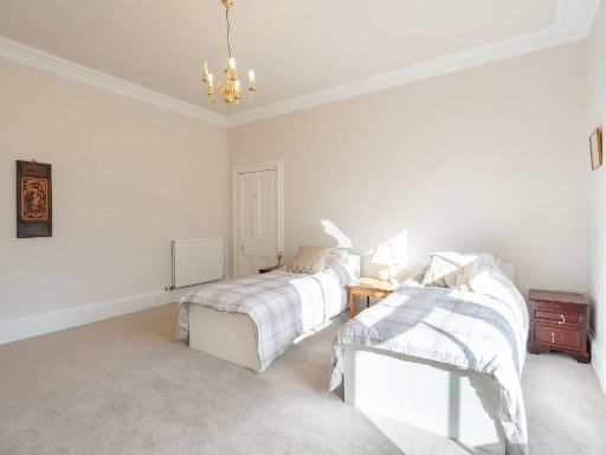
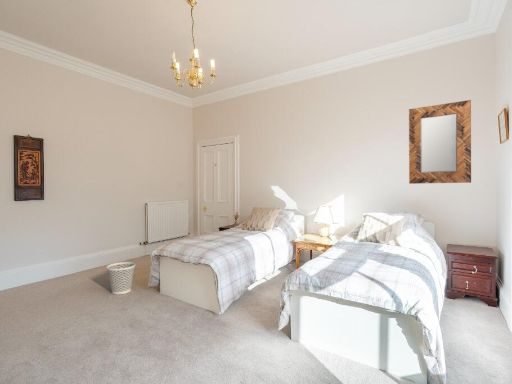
+ wastebasket [105,261,137,295]
+ home mirror [408,99,472,185]
